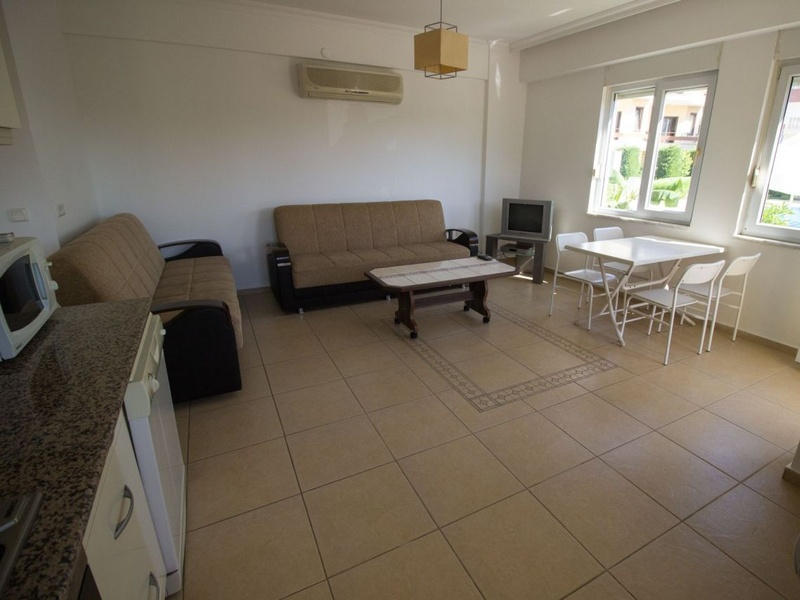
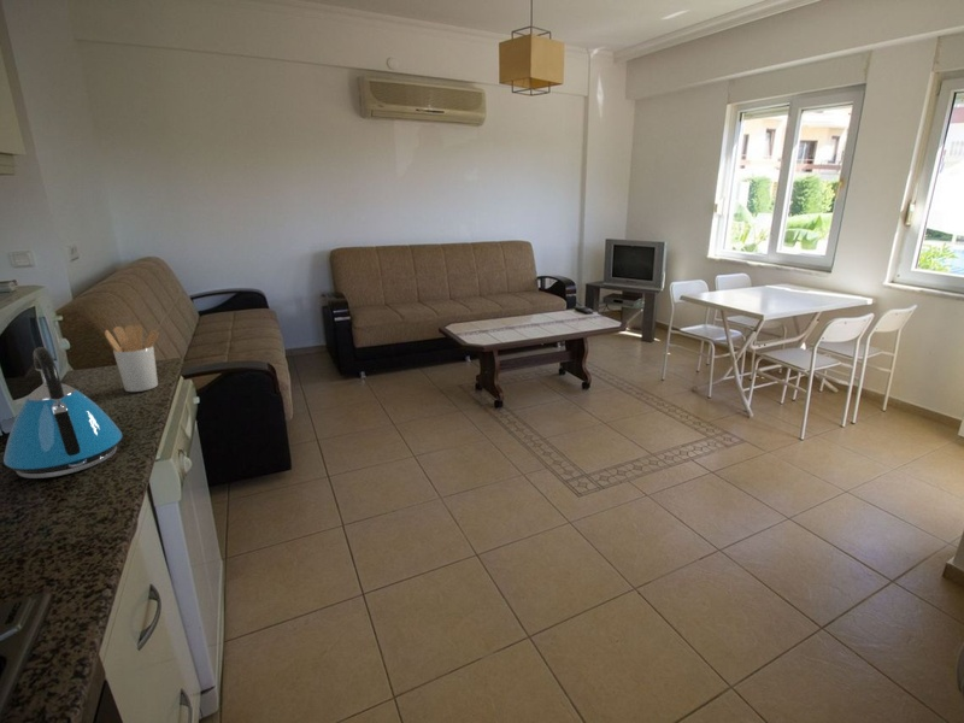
+ kettle [2,346,123,480]
+ utensil holder [104,324,159,393]
